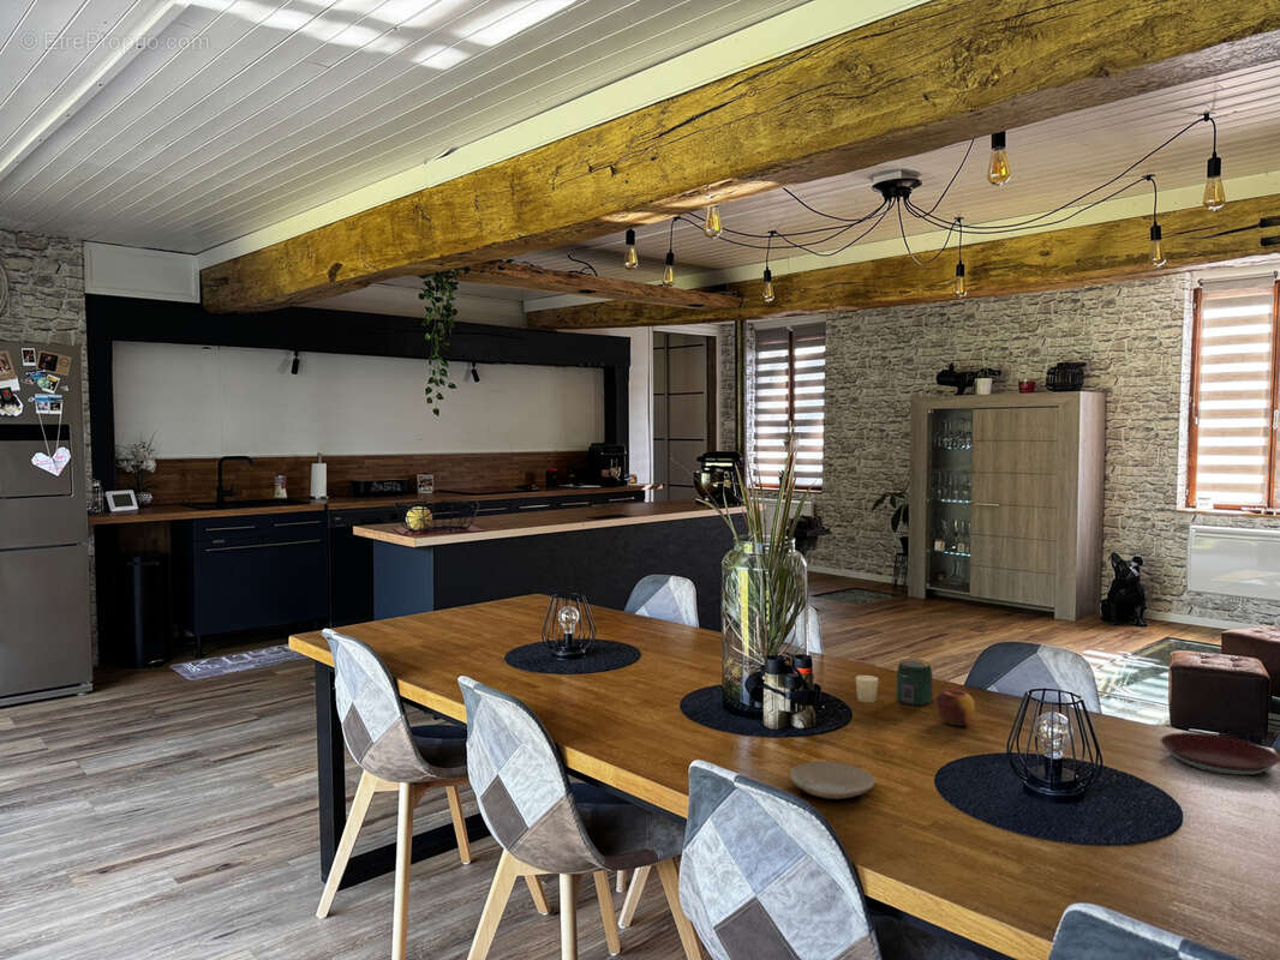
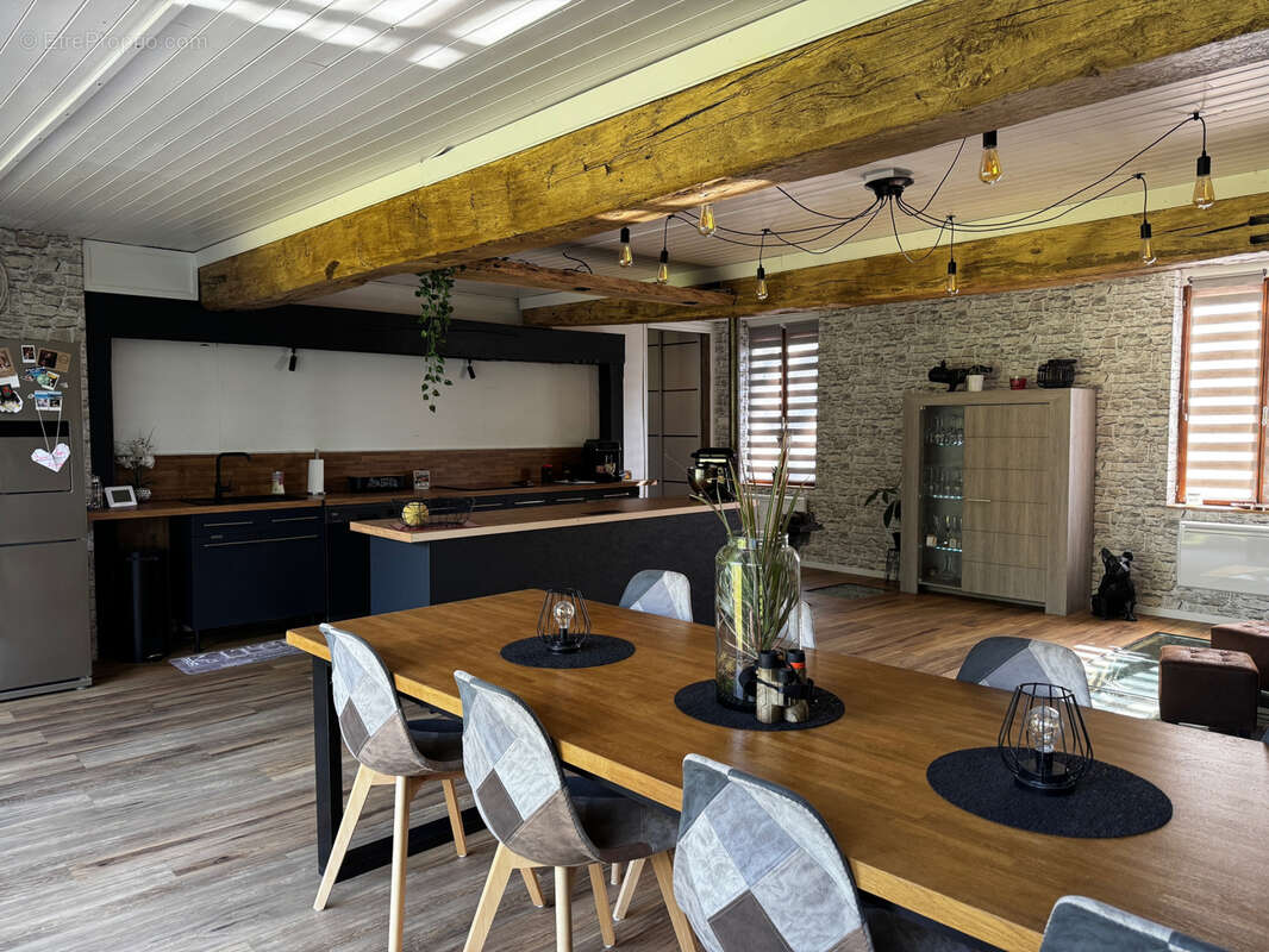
- apple [935,688,976,727]
- jar [896,659,934,707]
- candle [855,674,879,703]
- plate [1159,731,1280,776]
- plate [788,761,877,800]
